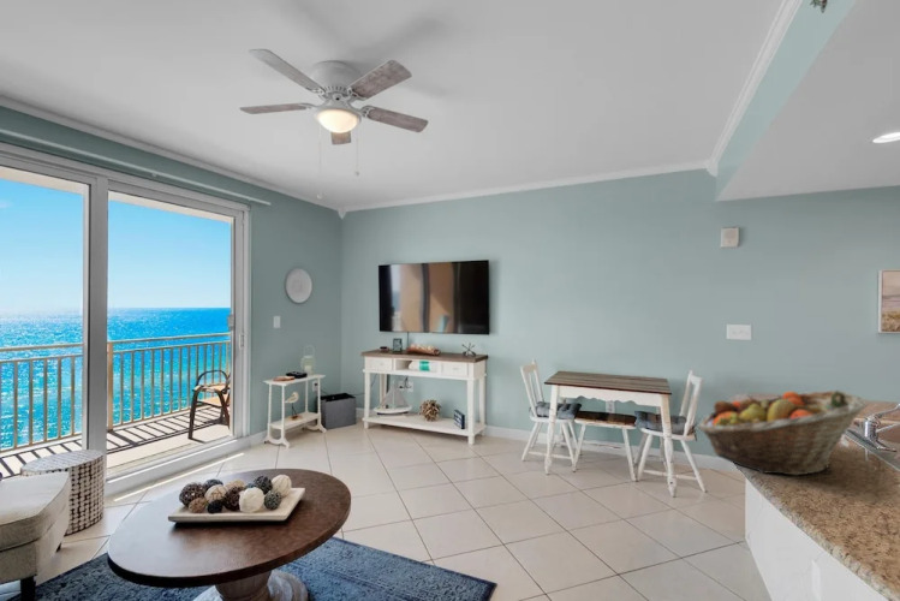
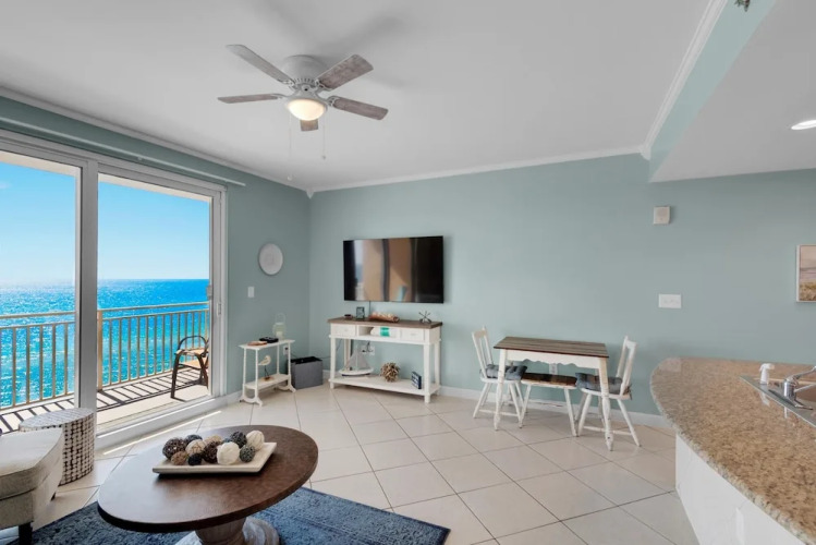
- fruit basket [697,389,870,476]
